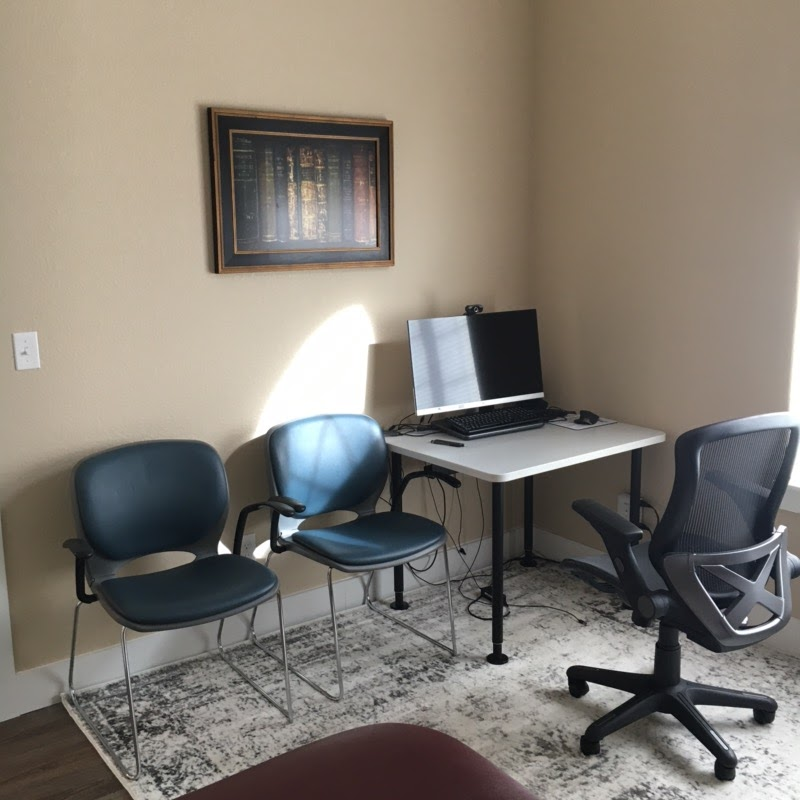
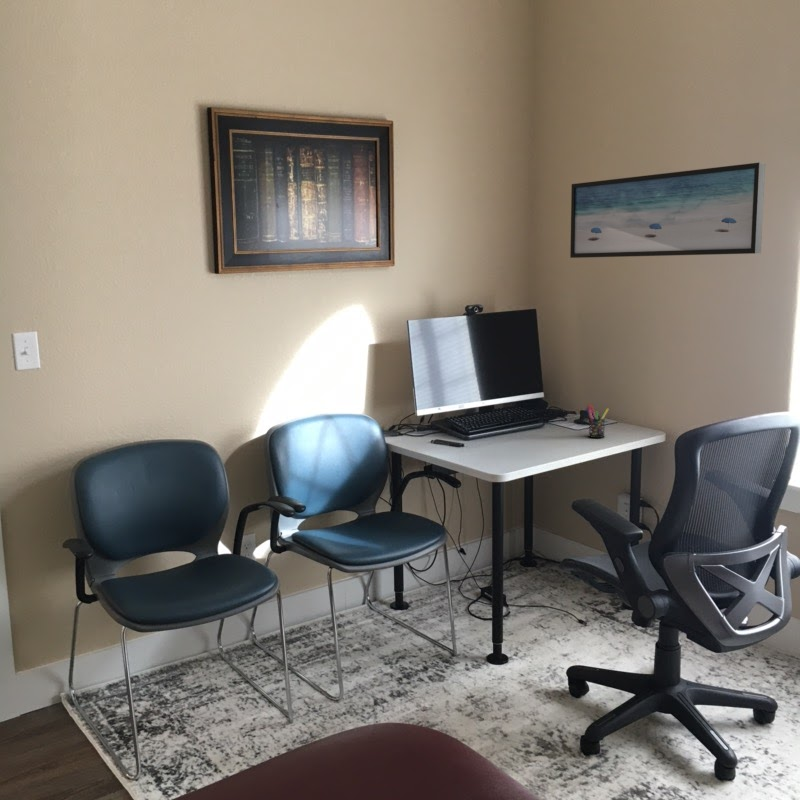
+ wall art [569,161,766,259]
+ pen holder [585,403,609,439]
